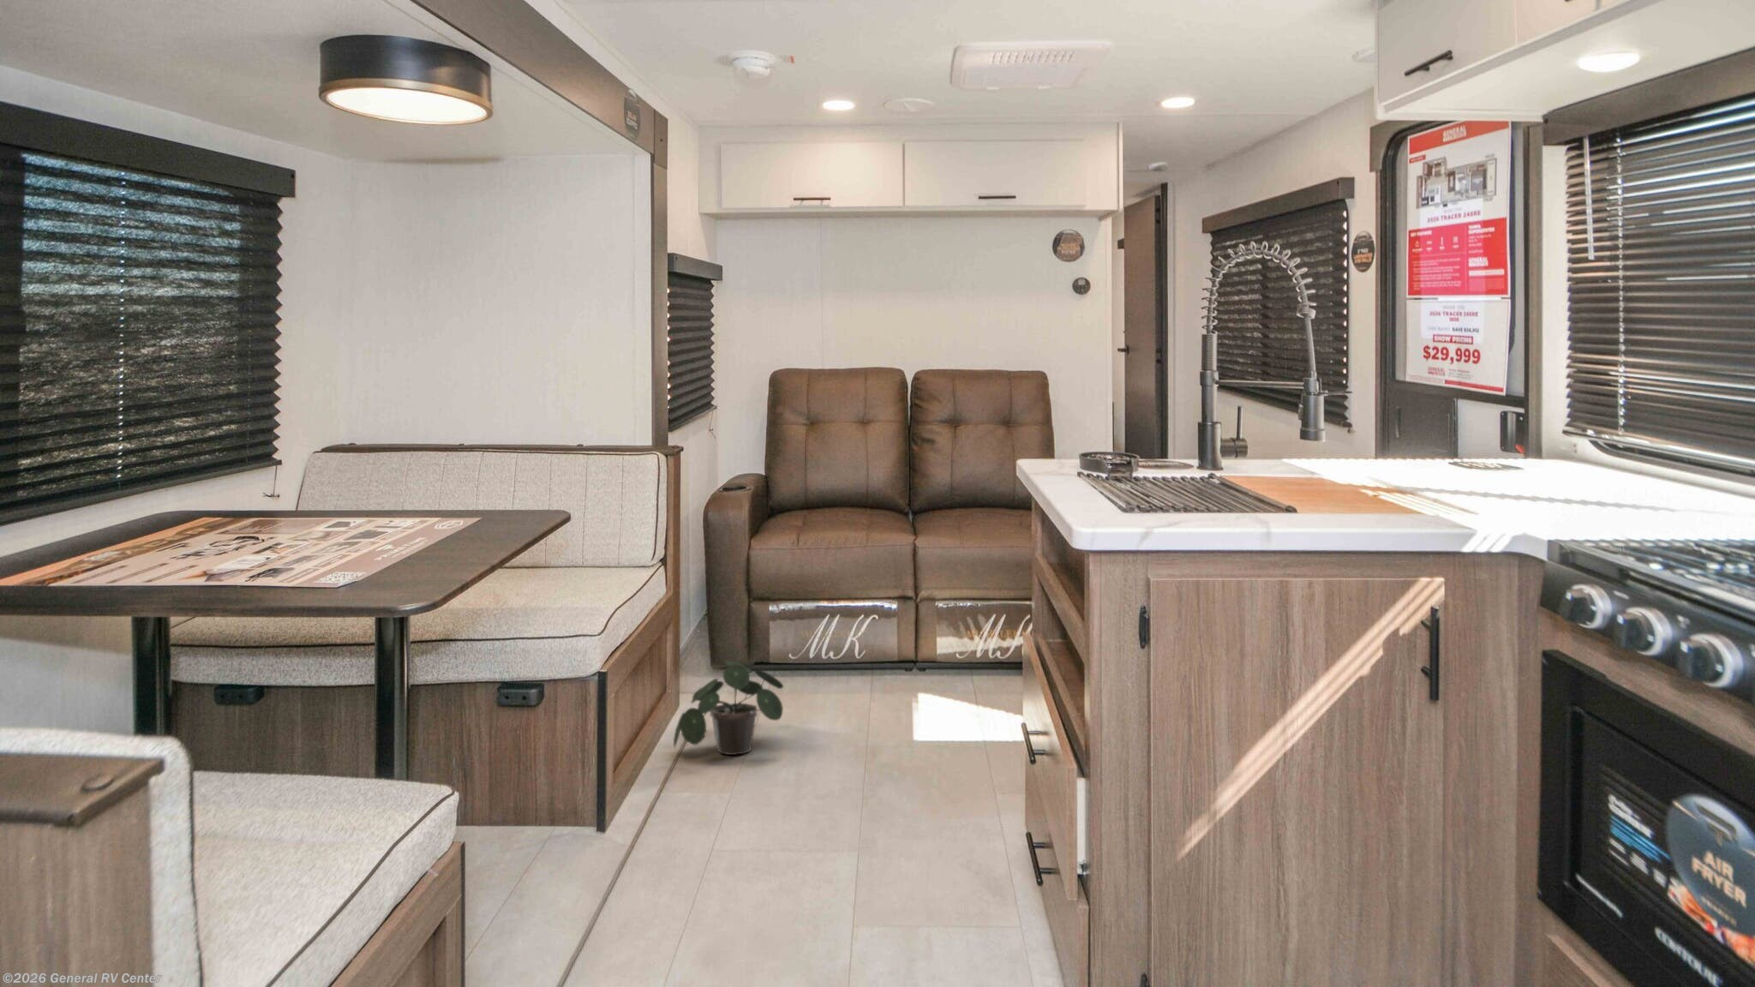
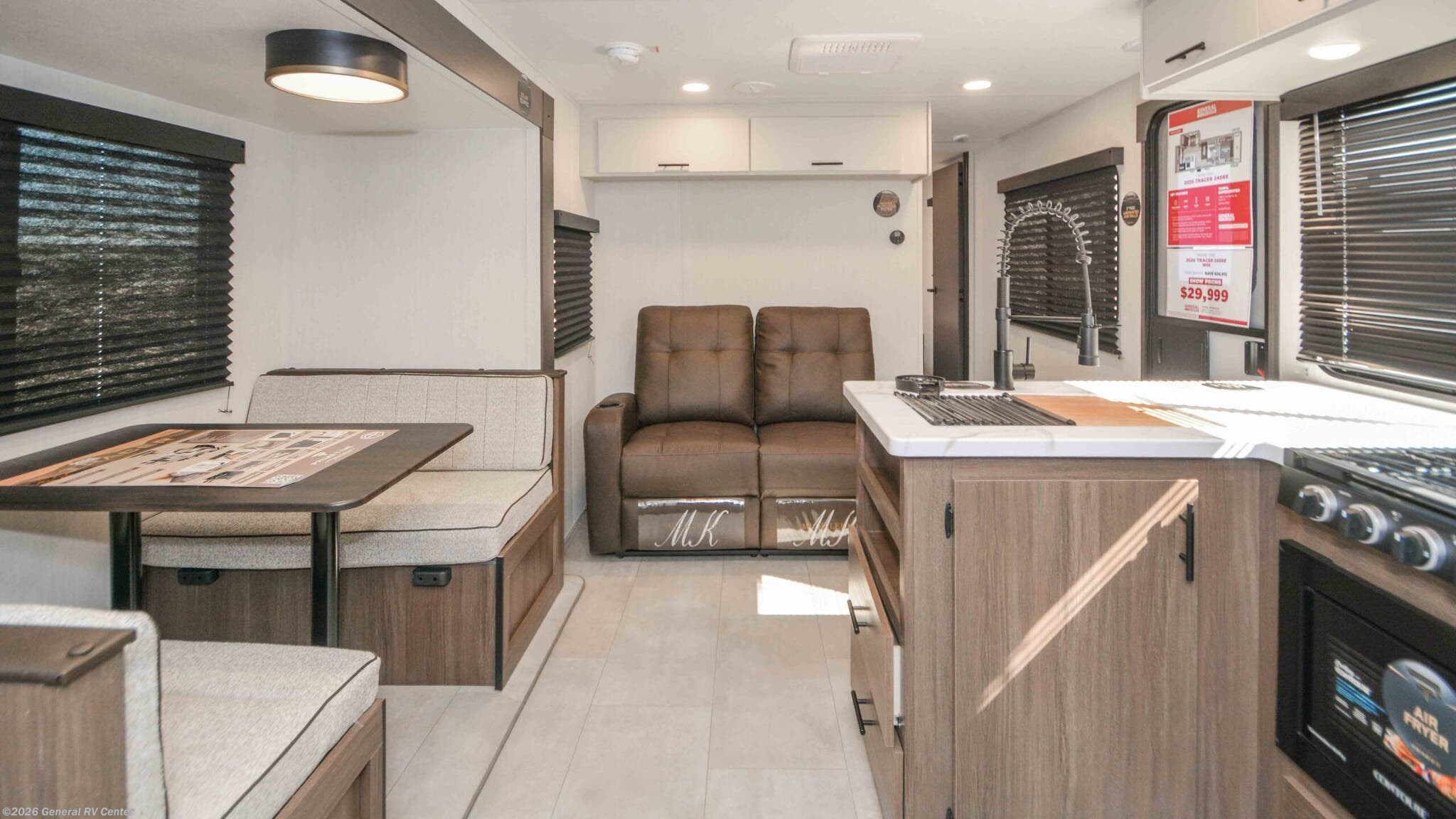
- potted plant [673,659,785,756]
